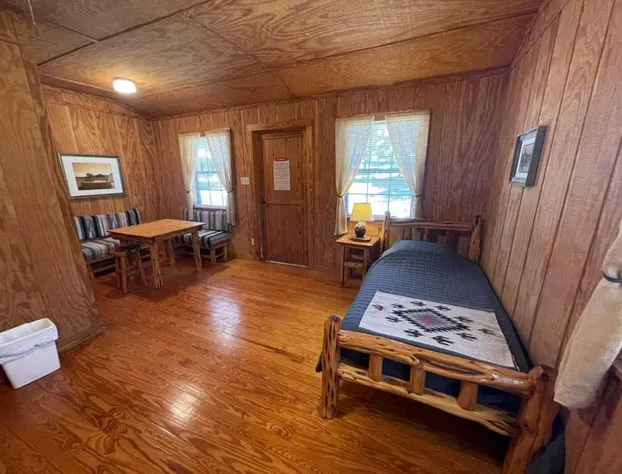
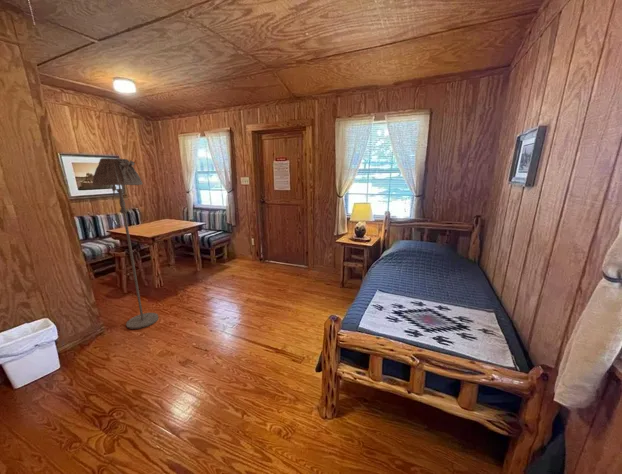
+ floor lamp [92,157,159,330]
